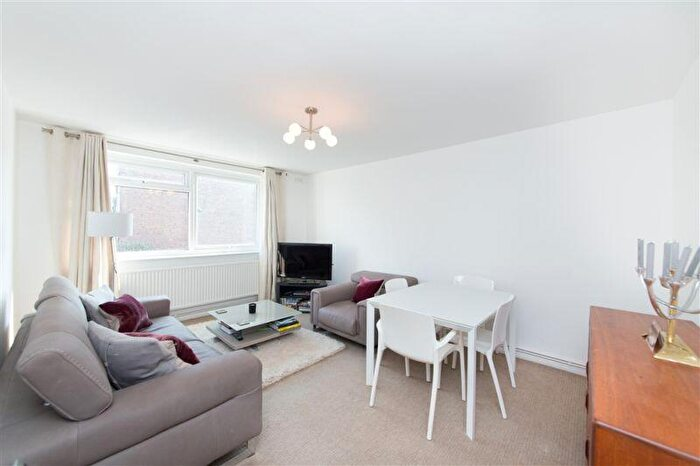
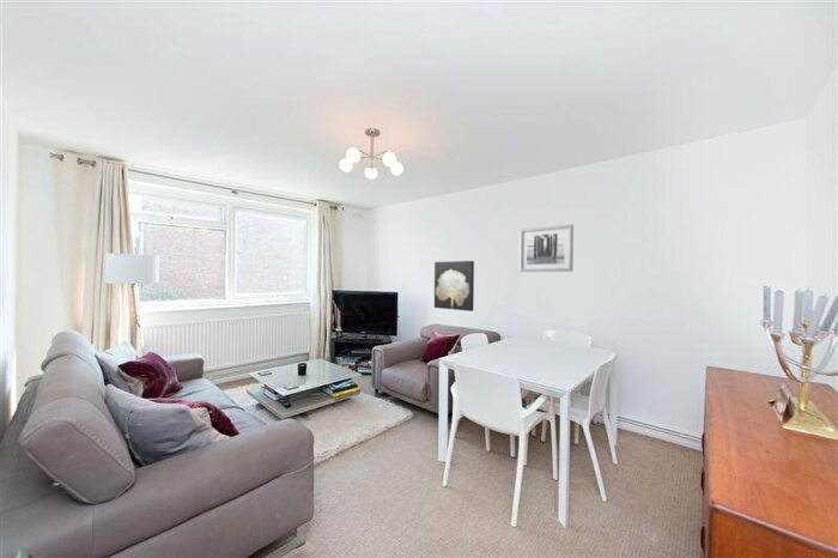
+ wall art [433,260,475,313]
+ wall art [518,224,575,273]
